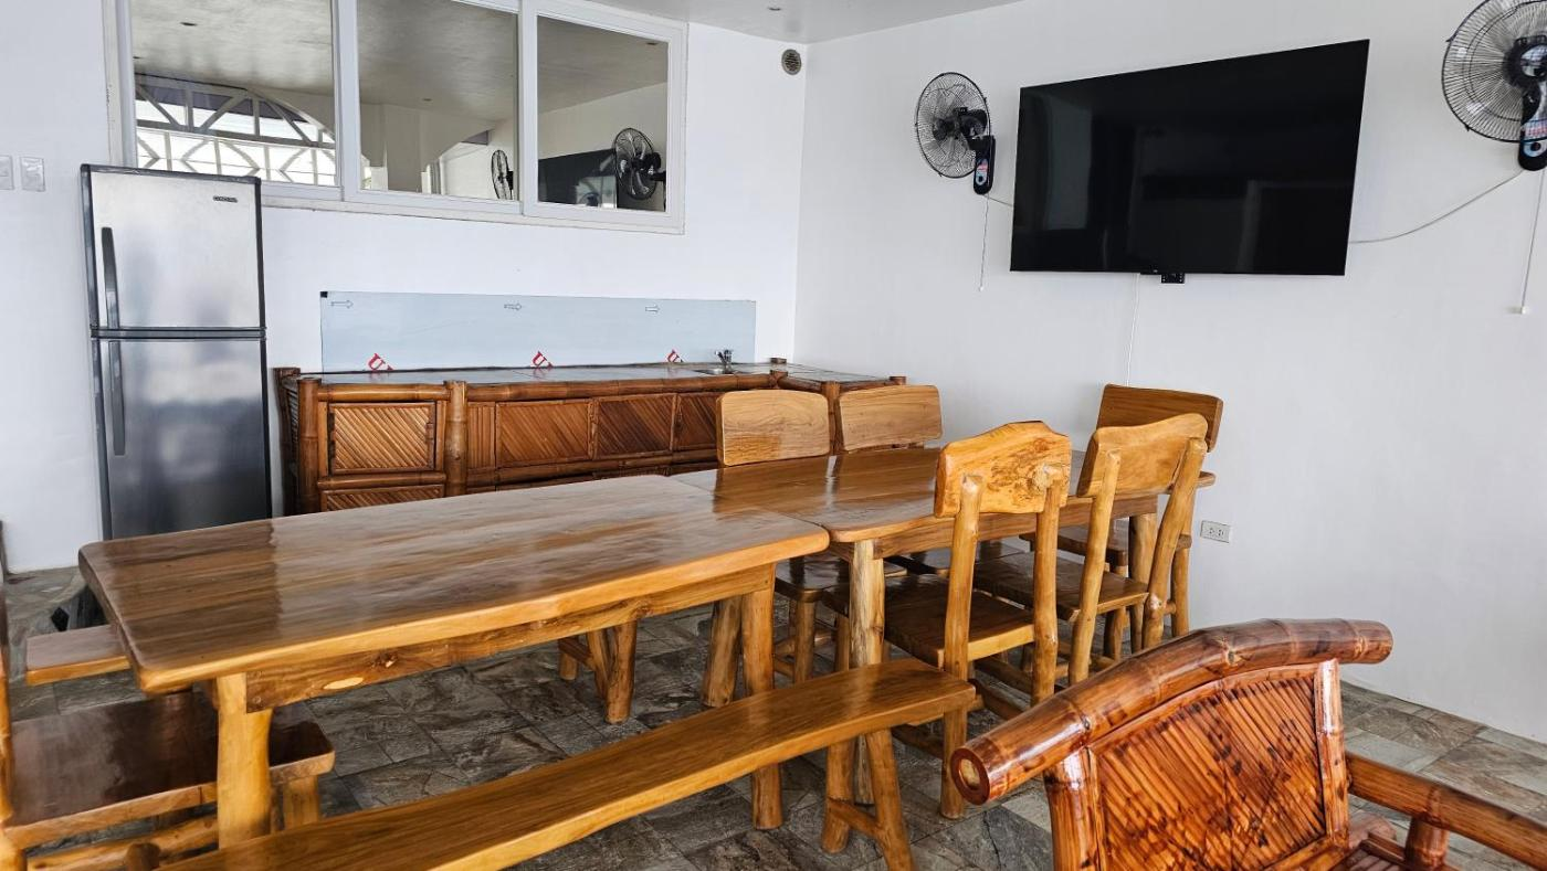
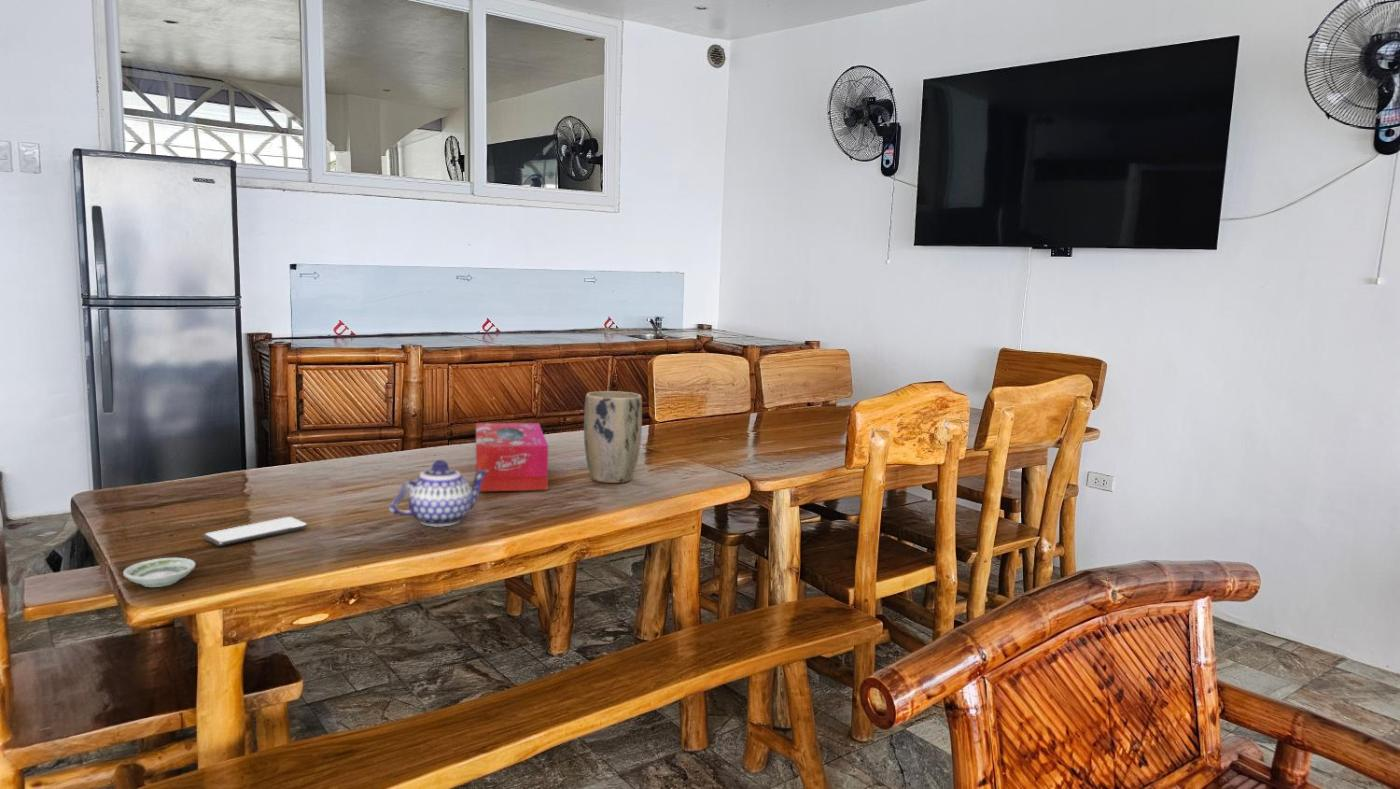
+ teapot [389,459,489,527]
+ tissue box [475,422,549,492]
+ saucer [122,557,197,588]
+ smartphone [202,516,308,547]
+ plant pot [583,390,643,484]
